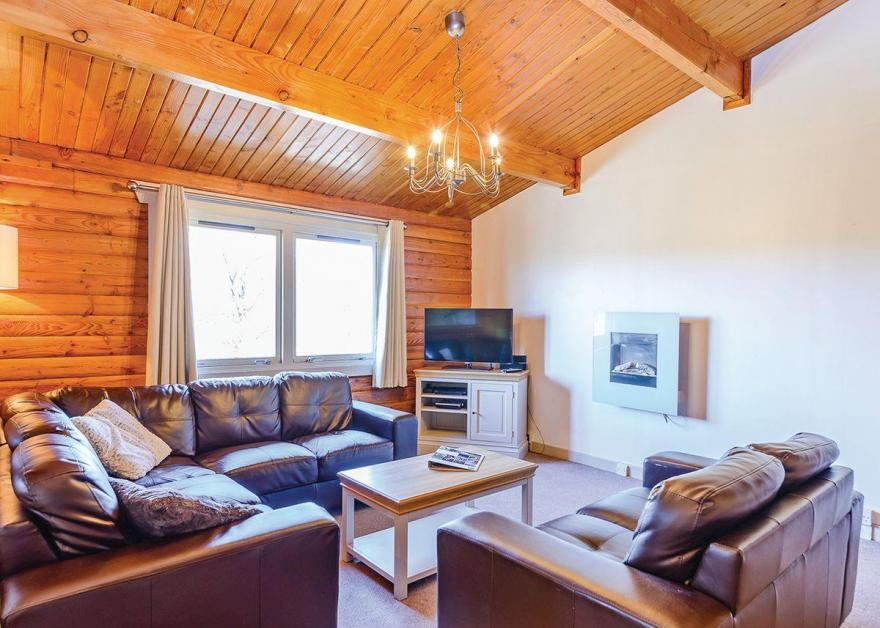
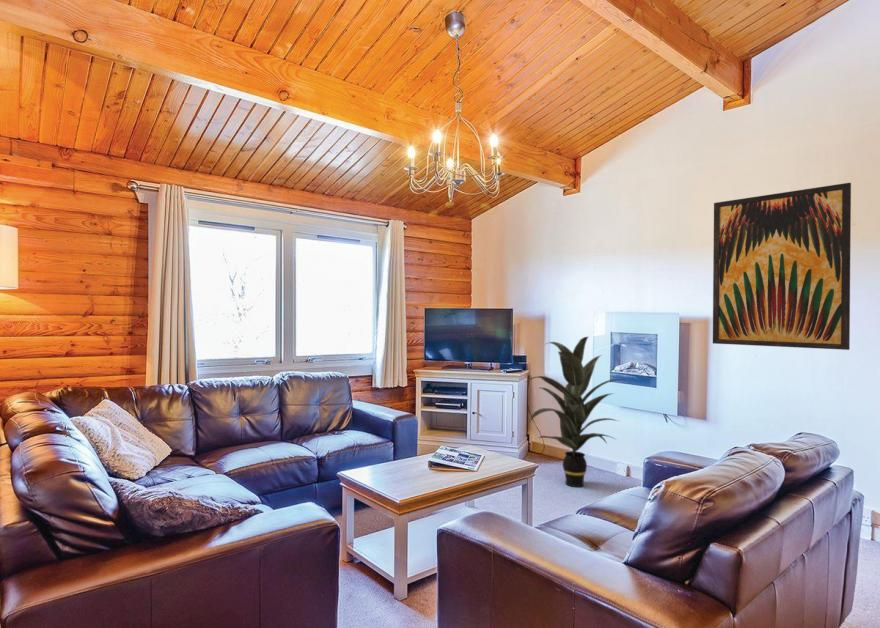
+ wall art [712,182,852,351]
+ indoor plant [525,336,630,488]
